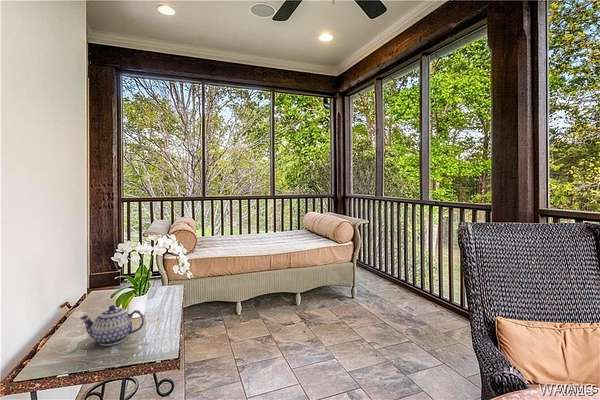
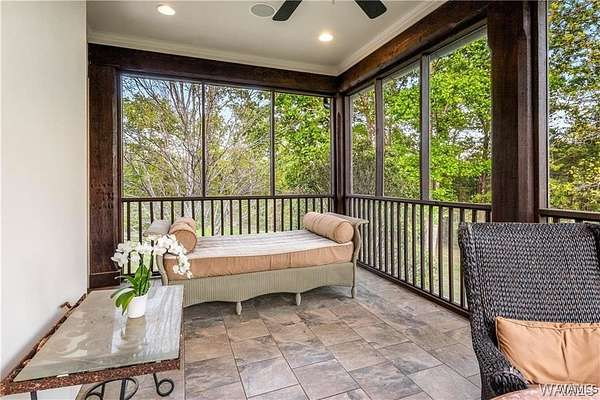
- teapot [78,304,145,347]
